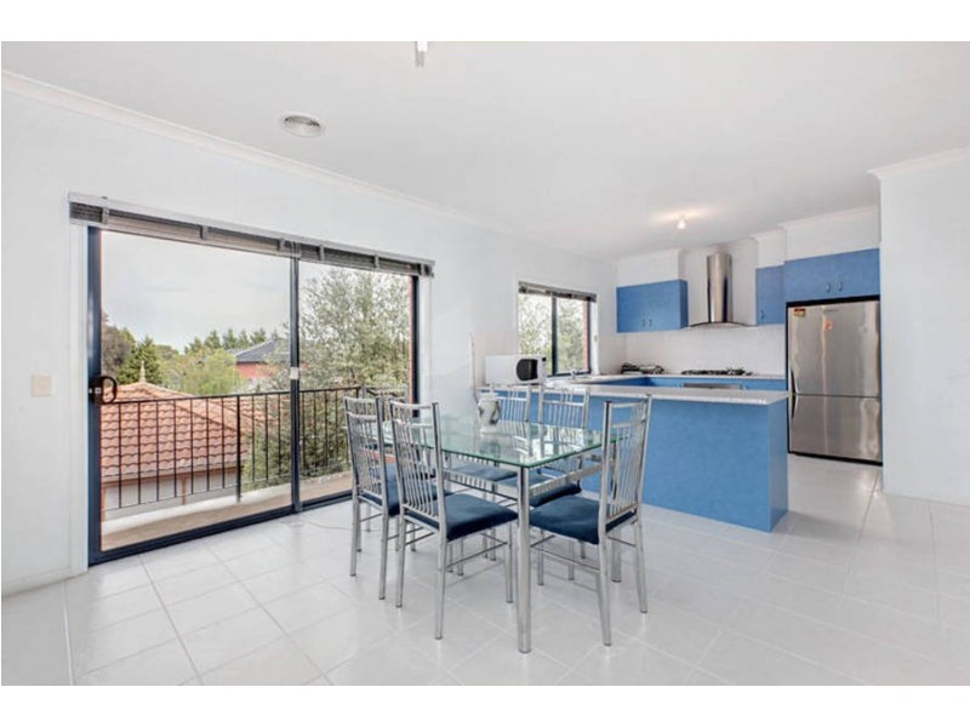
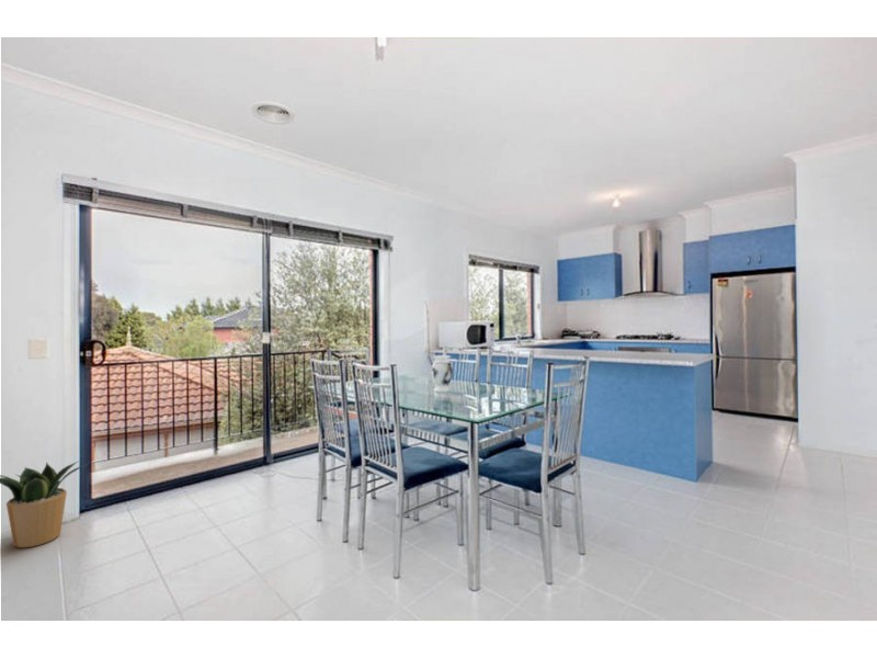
+ potted plant [0,461,89,548]
